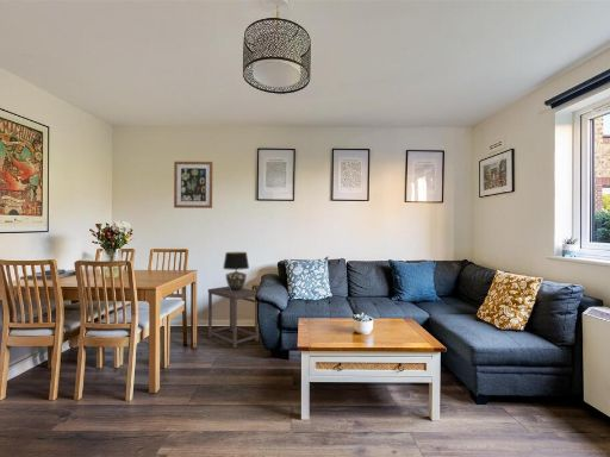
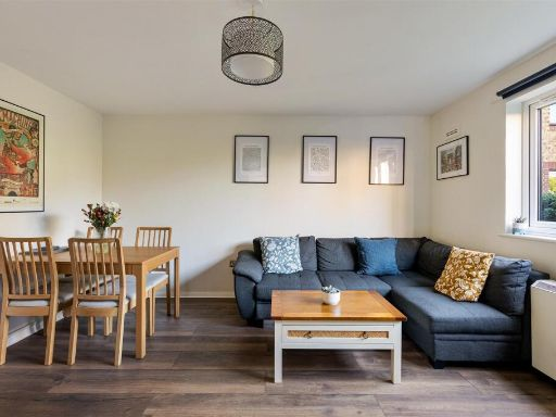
- wall art [173,161,213,209]
- table lamp [222,251,250,292]
- side table [207,286,260,349]
